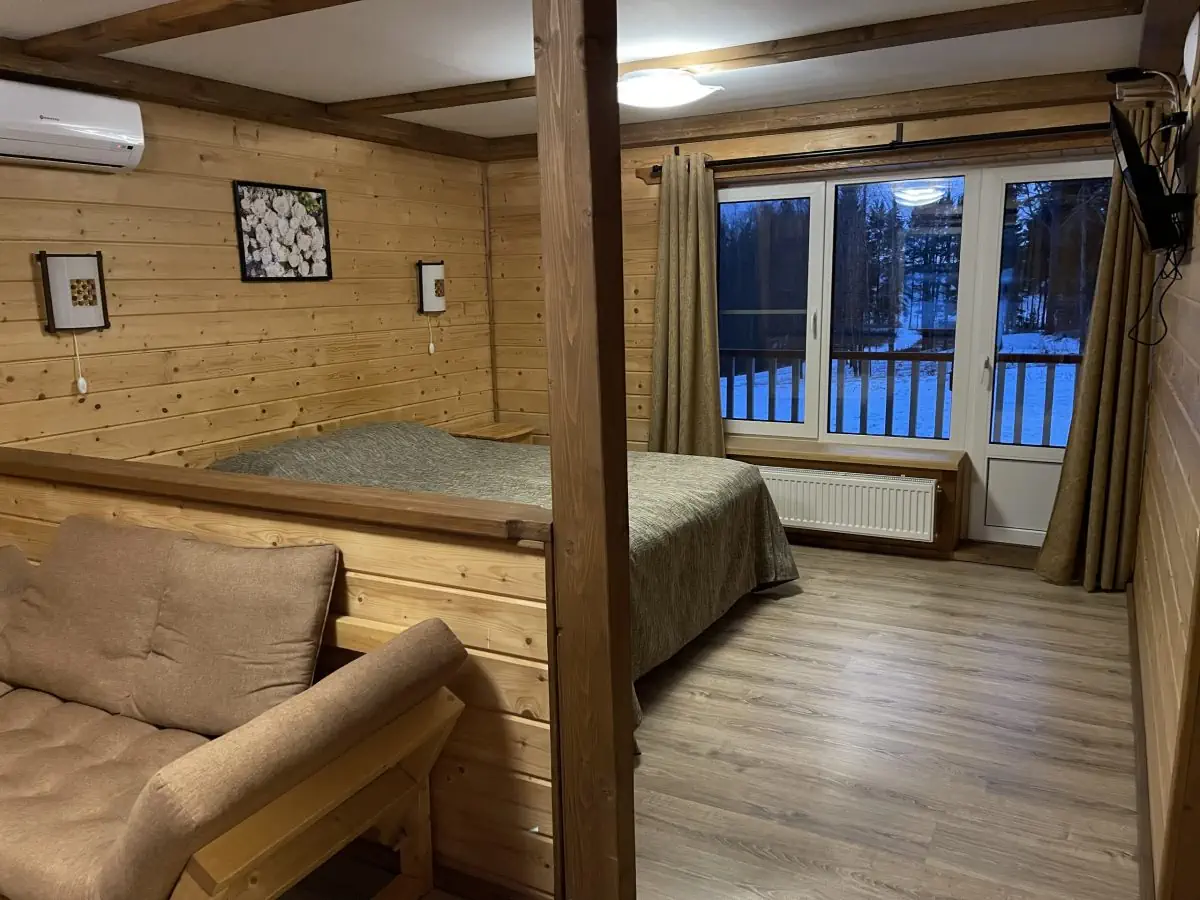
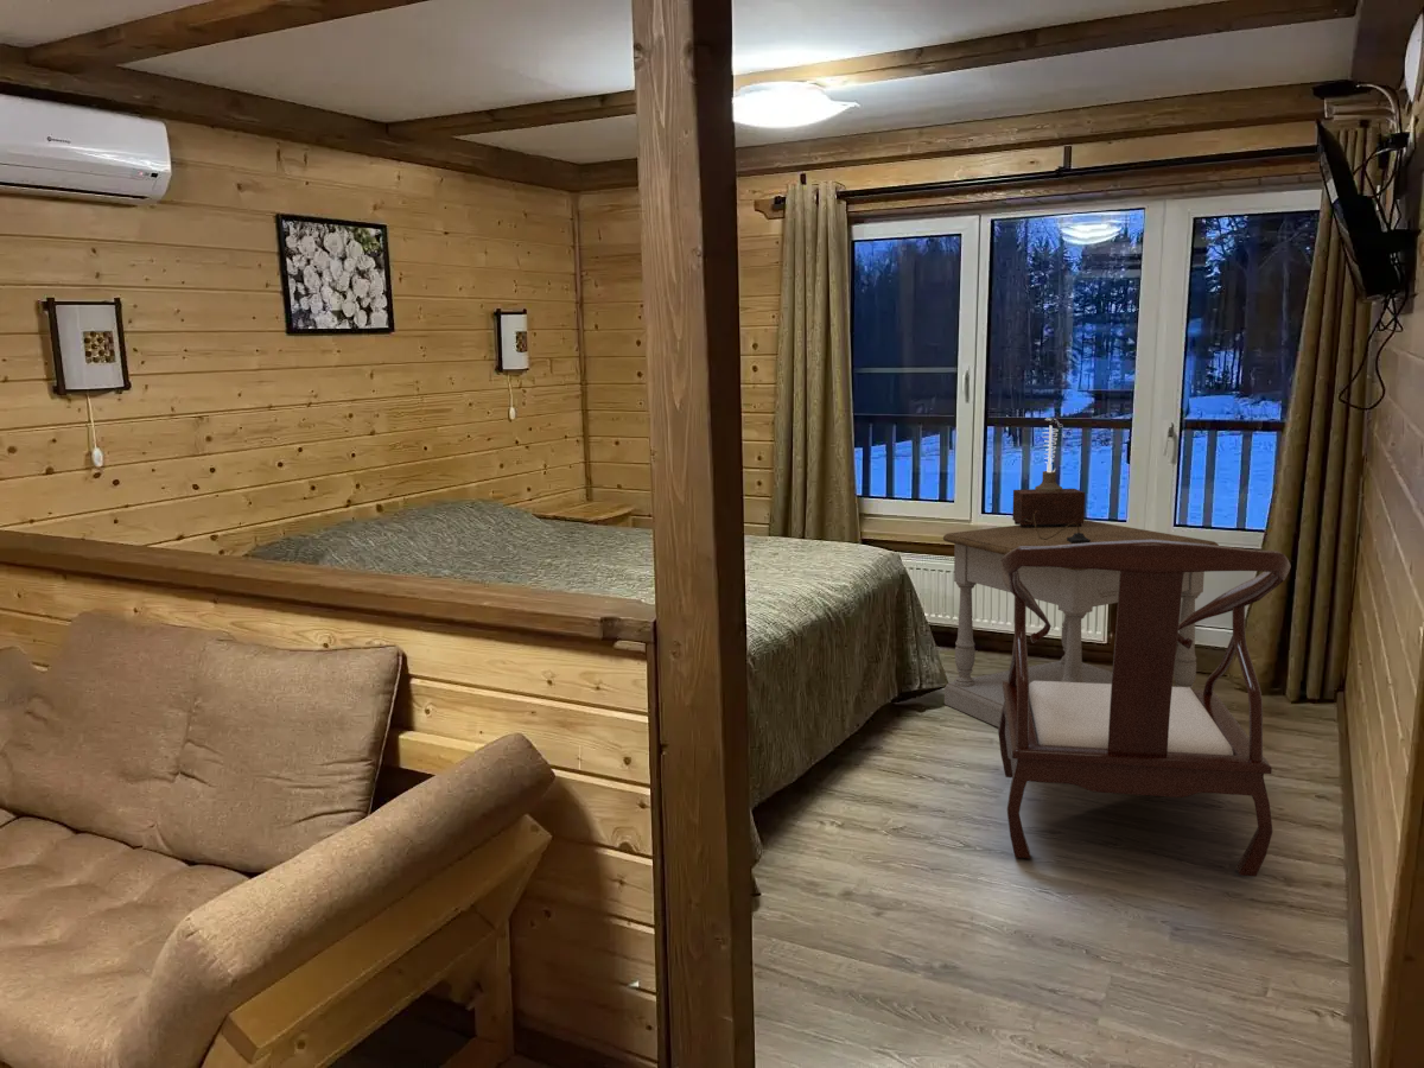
+ side table [942,519,1220,729]
+ table lamp [1011,418,1091,543]
+ armchair [997,540,1292,877]
